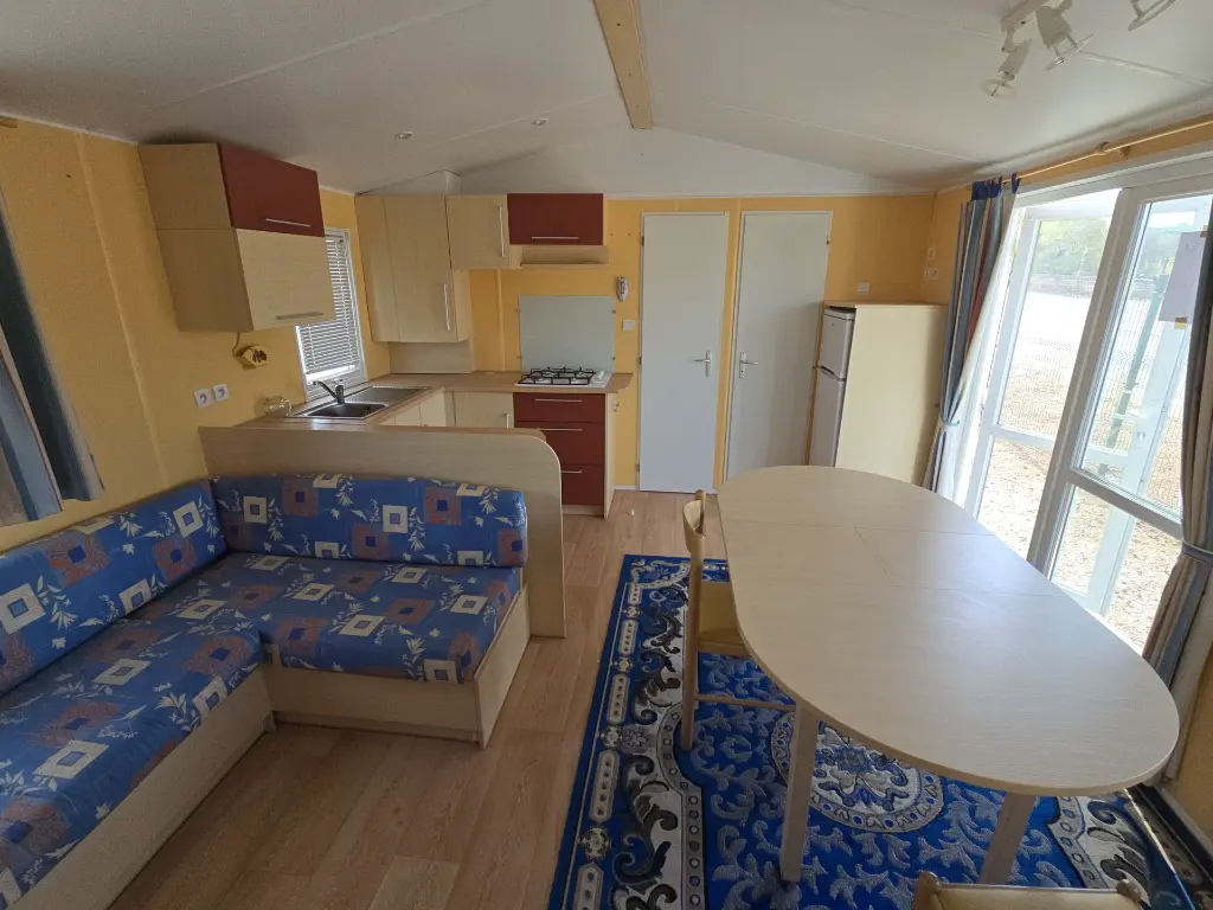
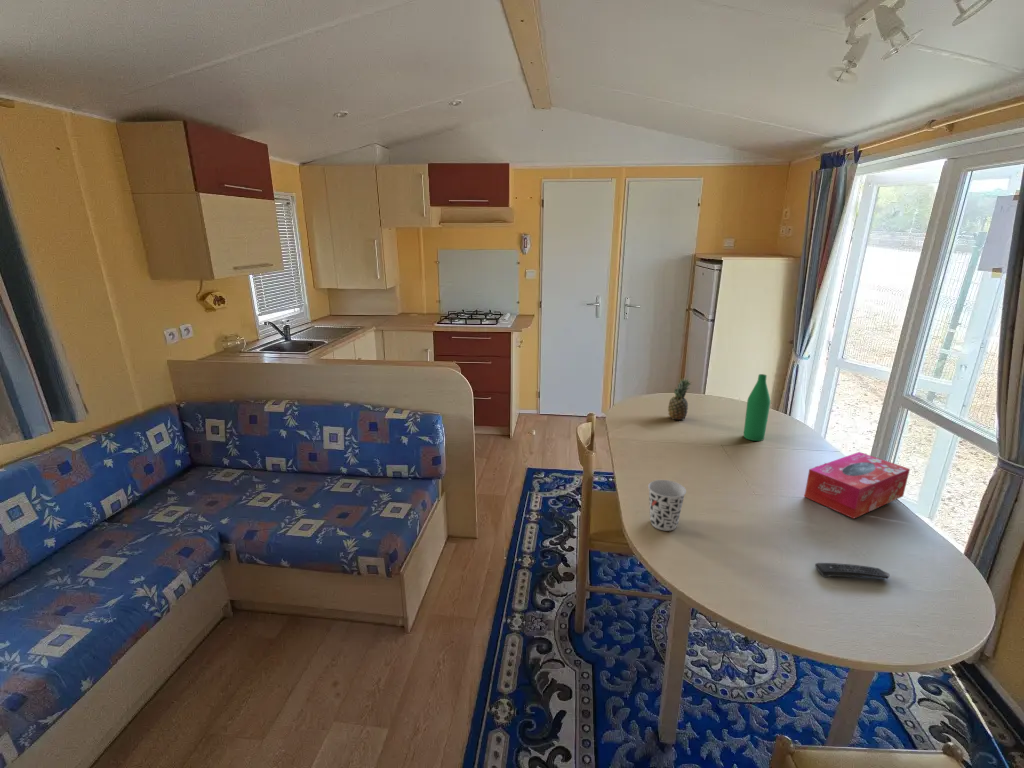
+ bottle [742,373,771,442]
+ cup [647,479,687,532]
+ tissue box [803,451,911,520]
+ fruit [667,377,693,421]
+ remote control [814,562,891,580]
